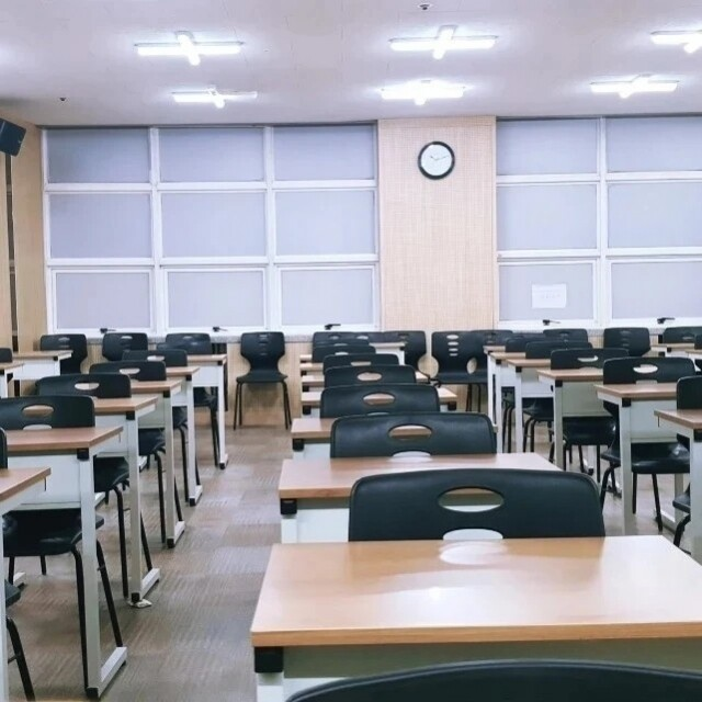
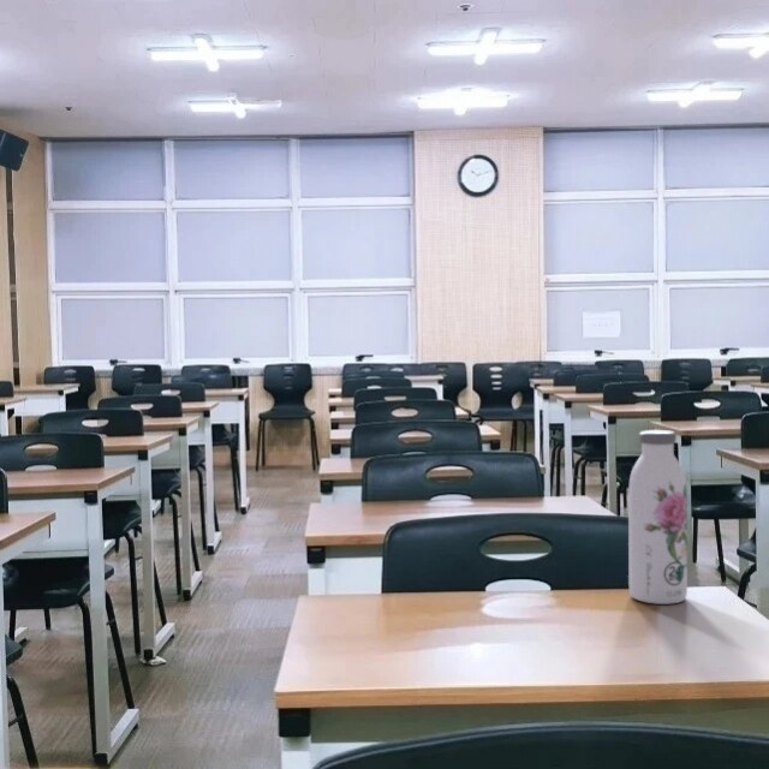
+ water bottle [627,429,688,606]
